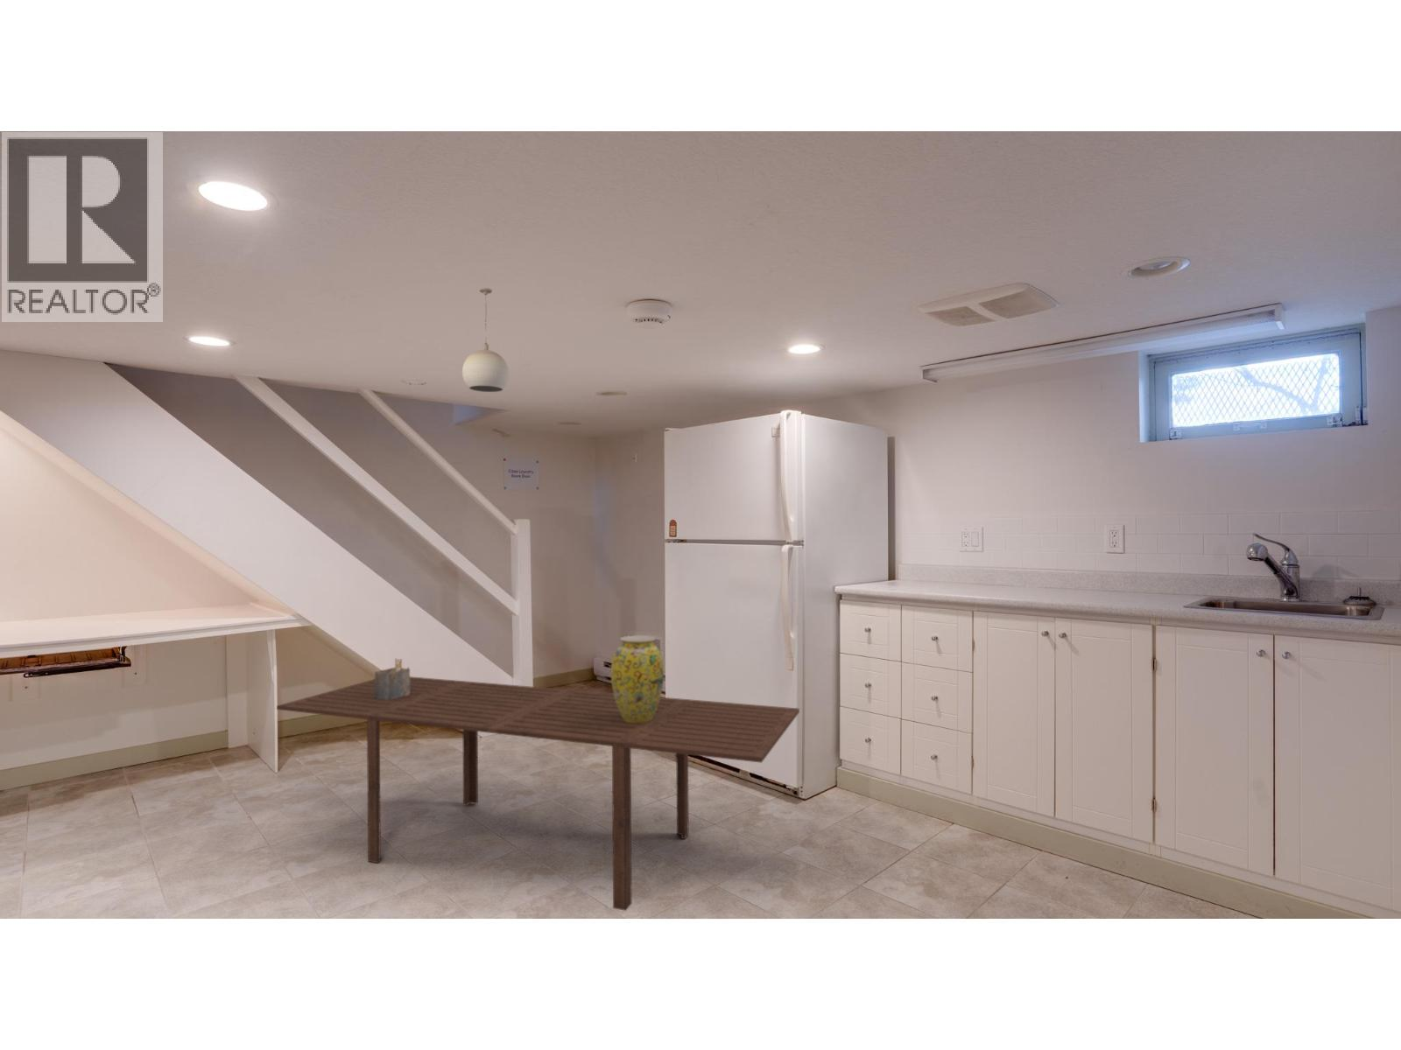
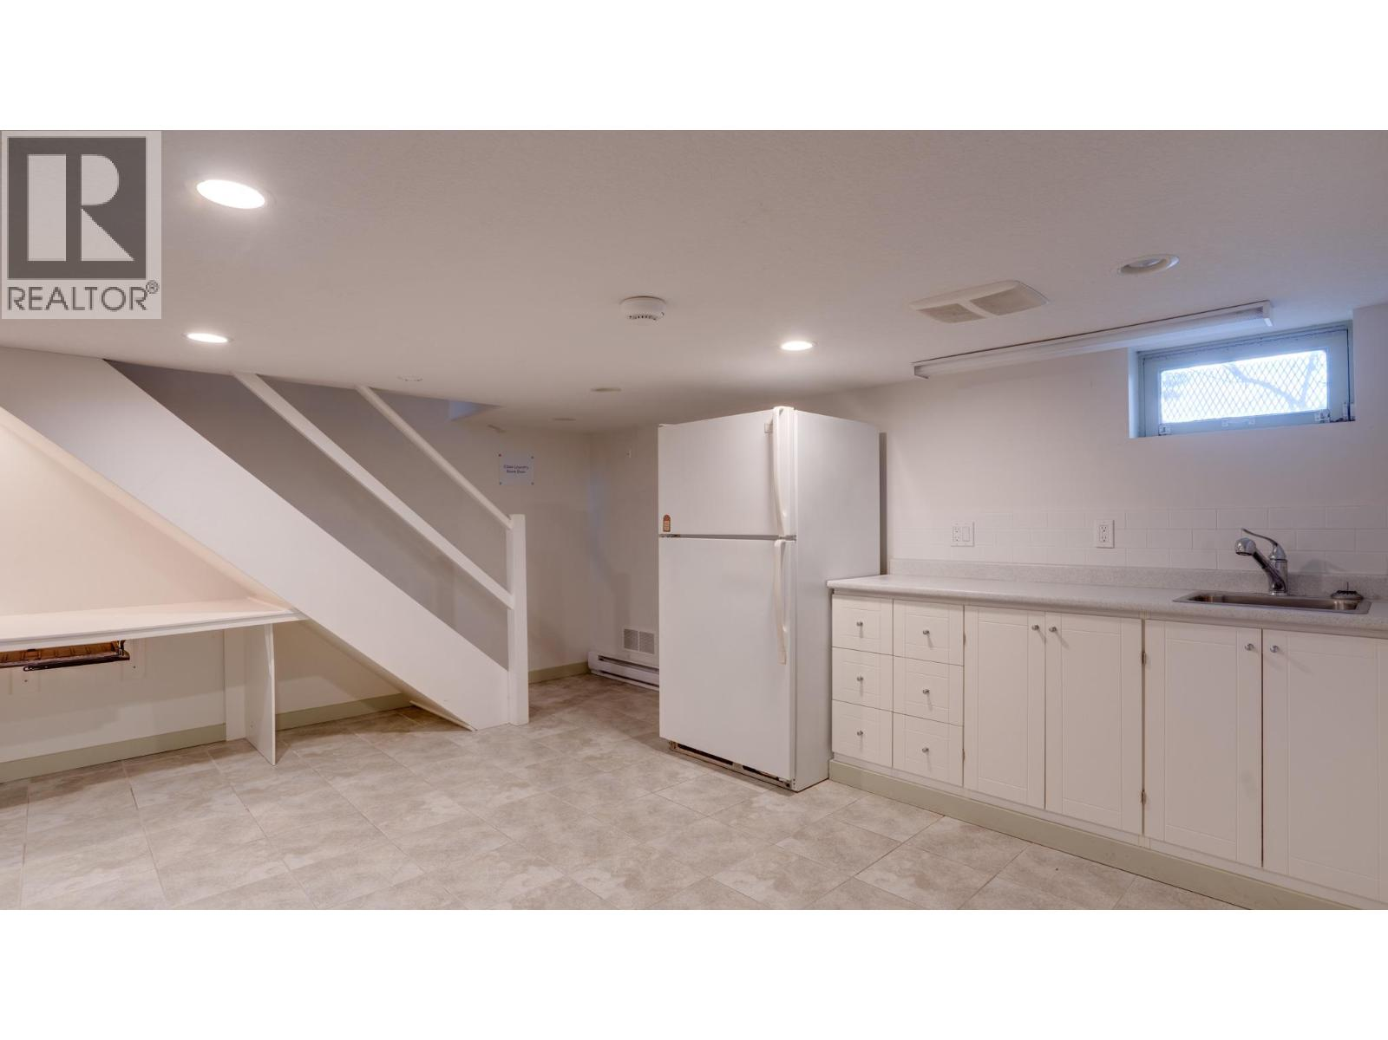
- dining table [276,675,800,912]
- pendant light [461,287,511,393]
- vase [610,634,664,722]
- napkin holder [374,657,410,700]
